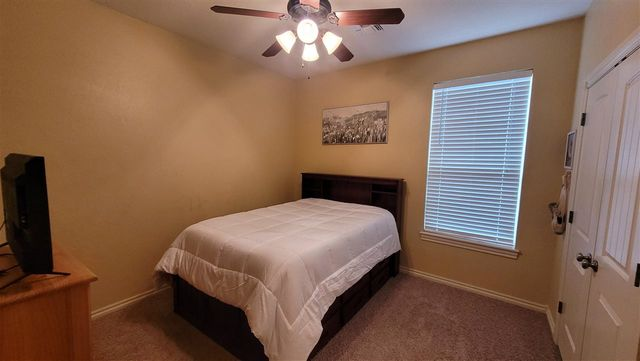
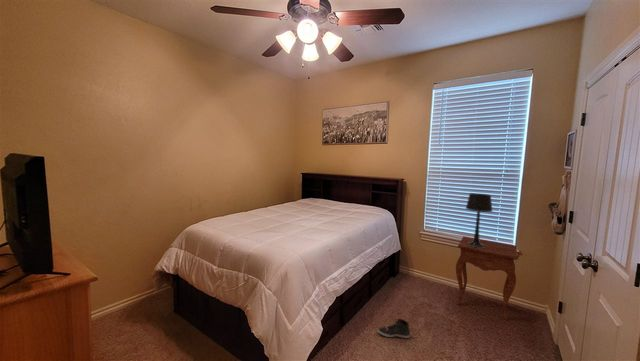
+ sneaker [377,318,411,339]
+ table lamp [465,192,493,248]
+ side table [455,236,518,321]
